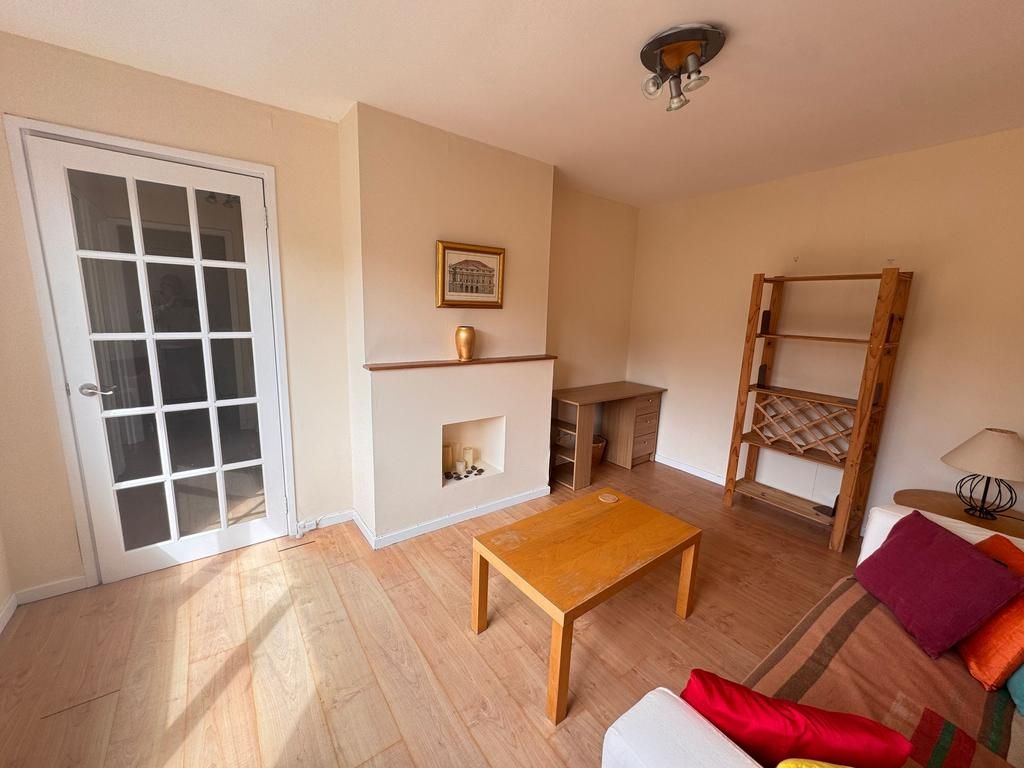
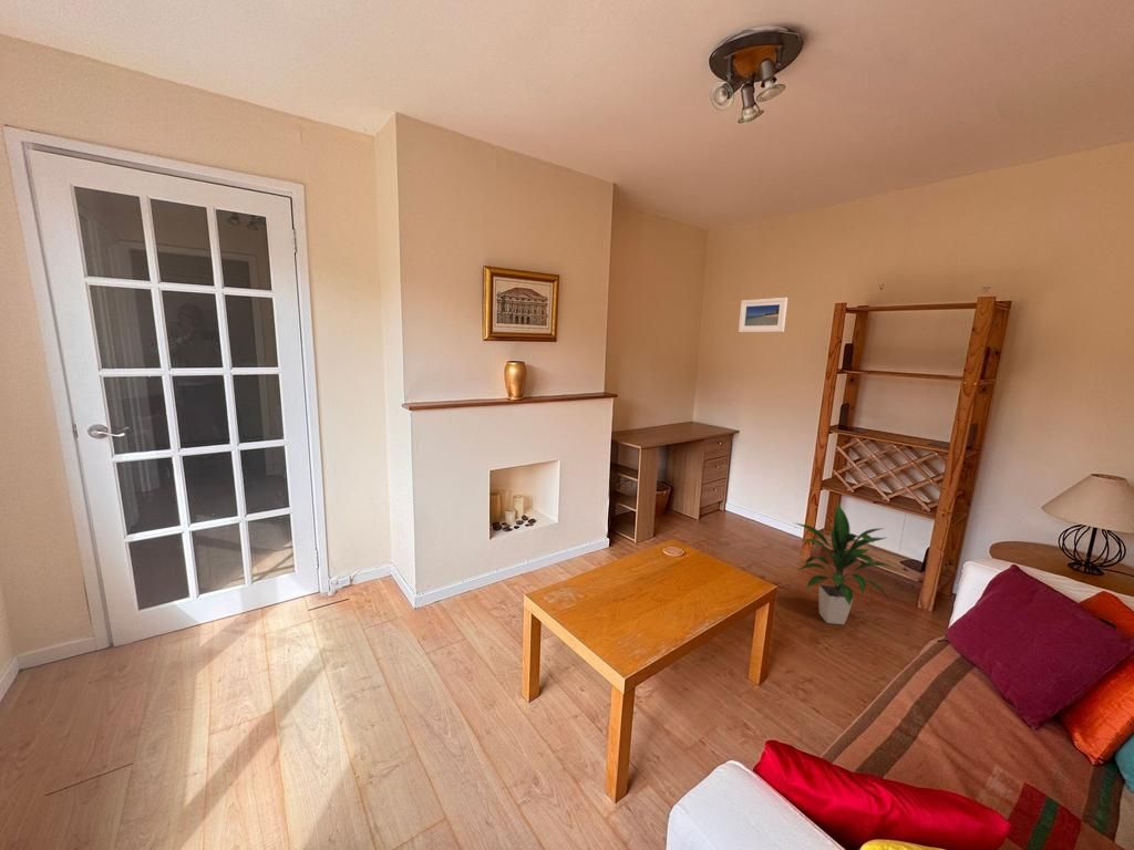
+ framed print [738,297,788,333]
+ indoor plant [793,502,893,625]
